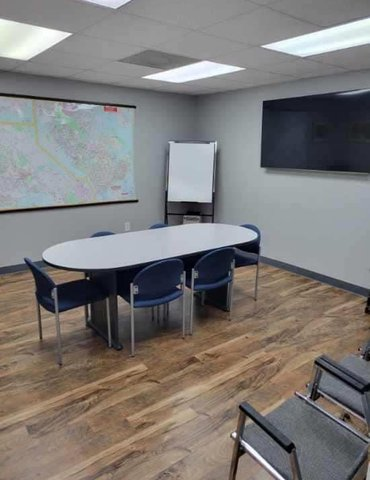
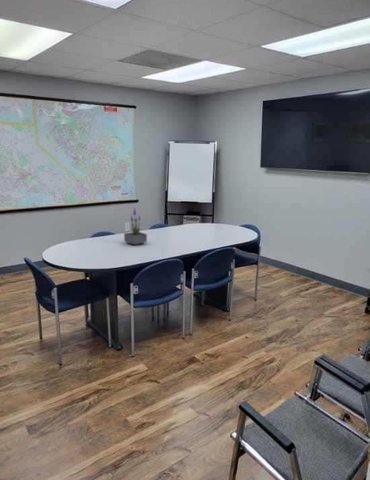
+ potted plant [123,205,148,246]
